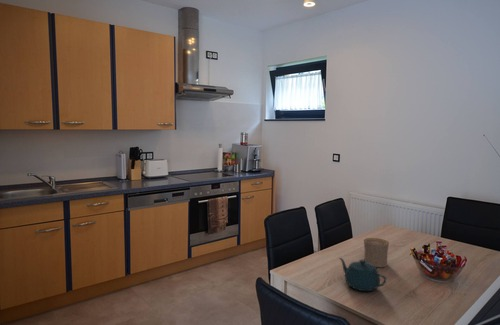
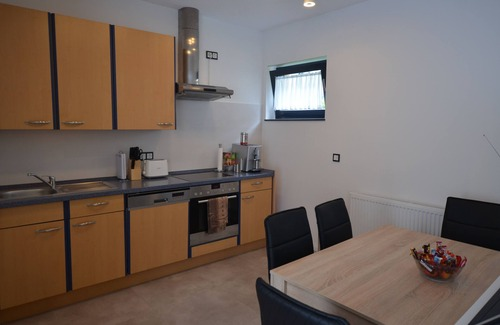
- teapot [338,257,387,292]
- cup [363,237,390,268]
